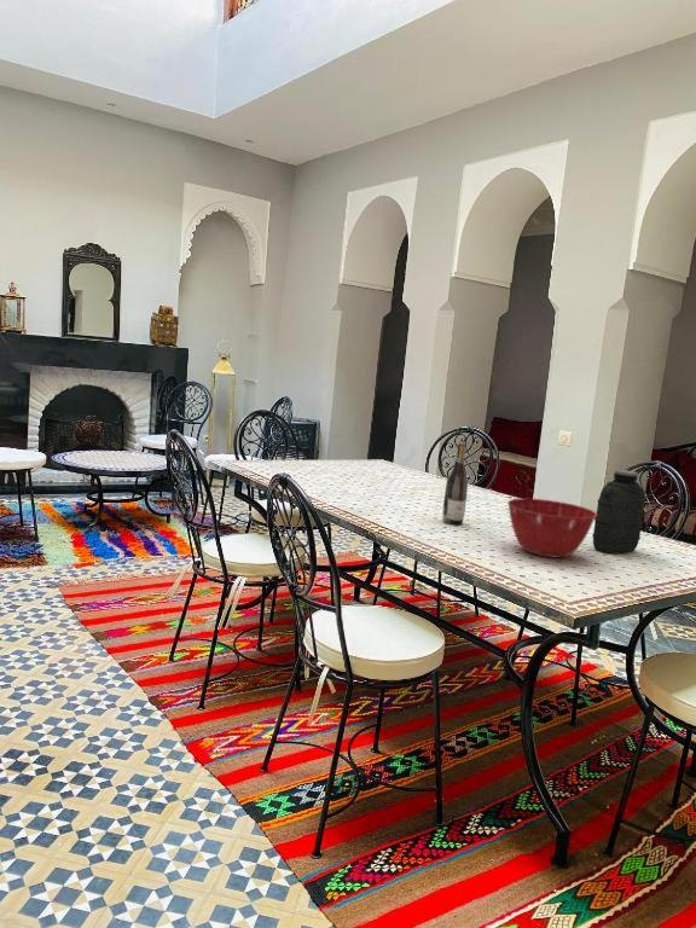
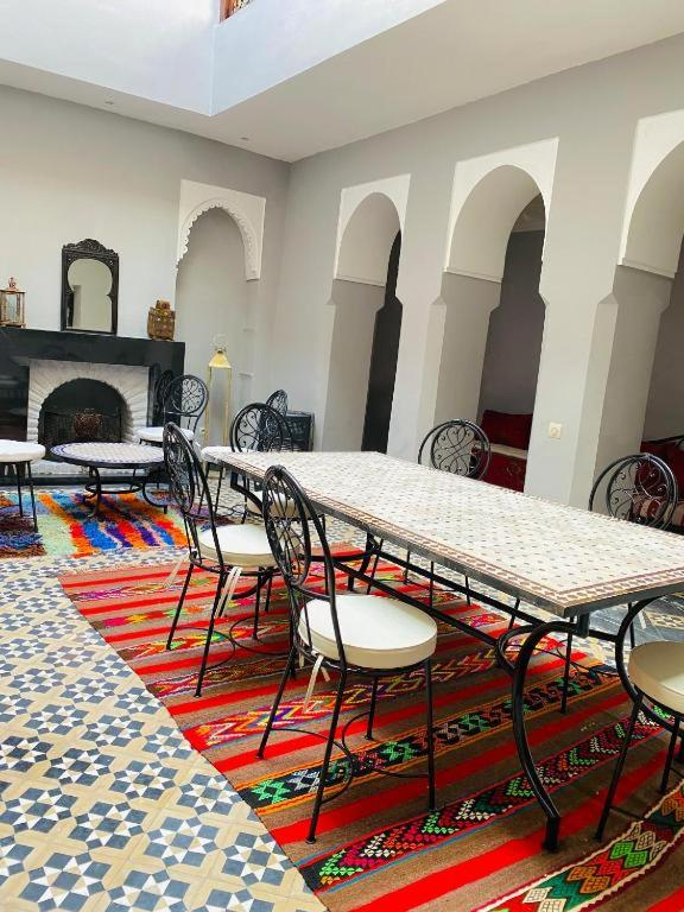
- wine bottle [441,441,469,526]
- mixing bowl [506,498,597,559]
- water jug [591,469,646,555]
